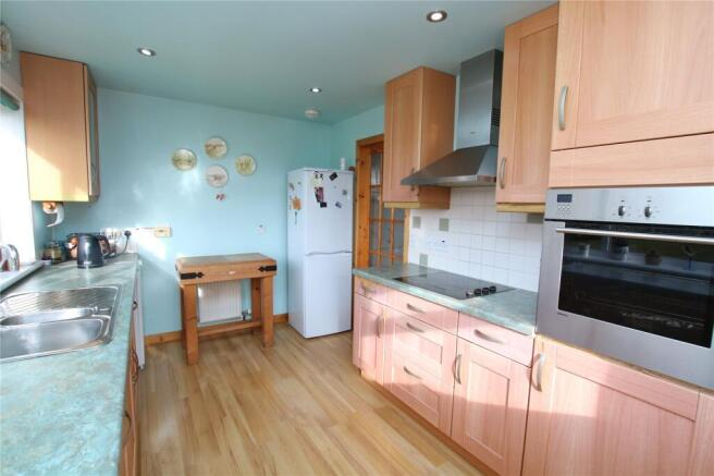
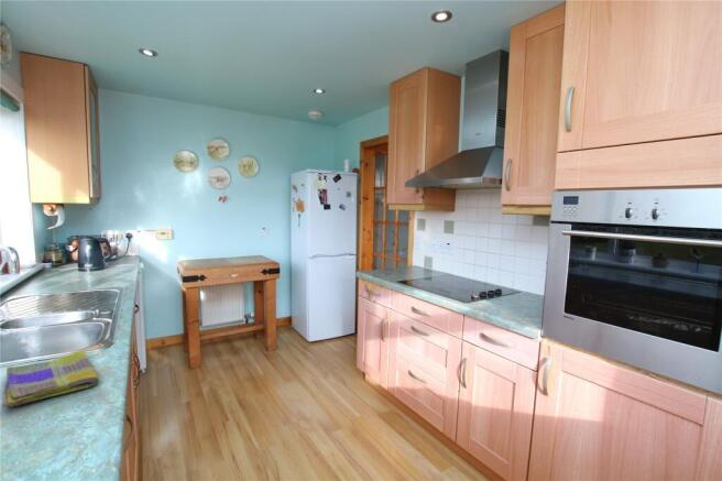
+ dish towel [1,349,100,408]
